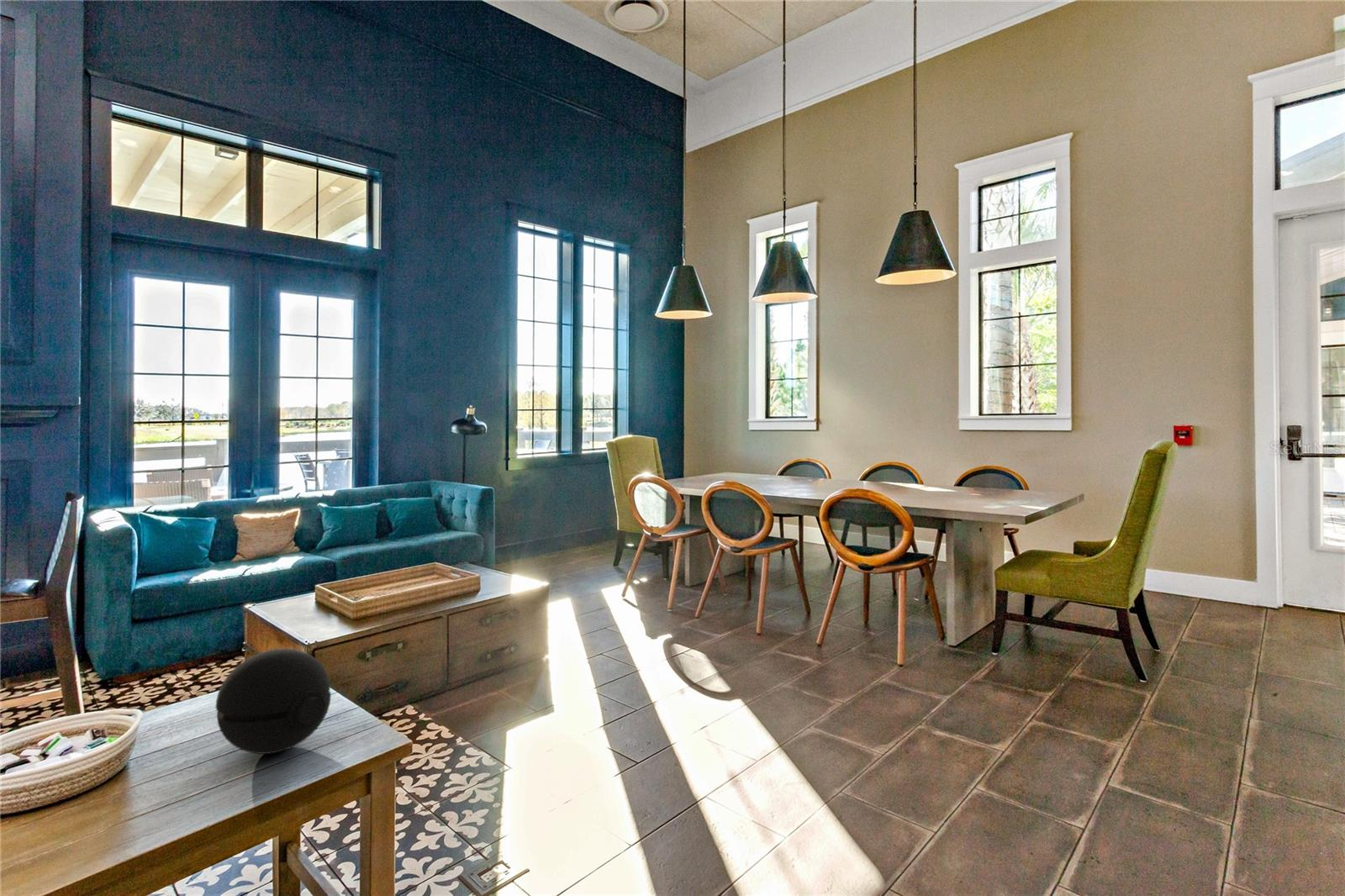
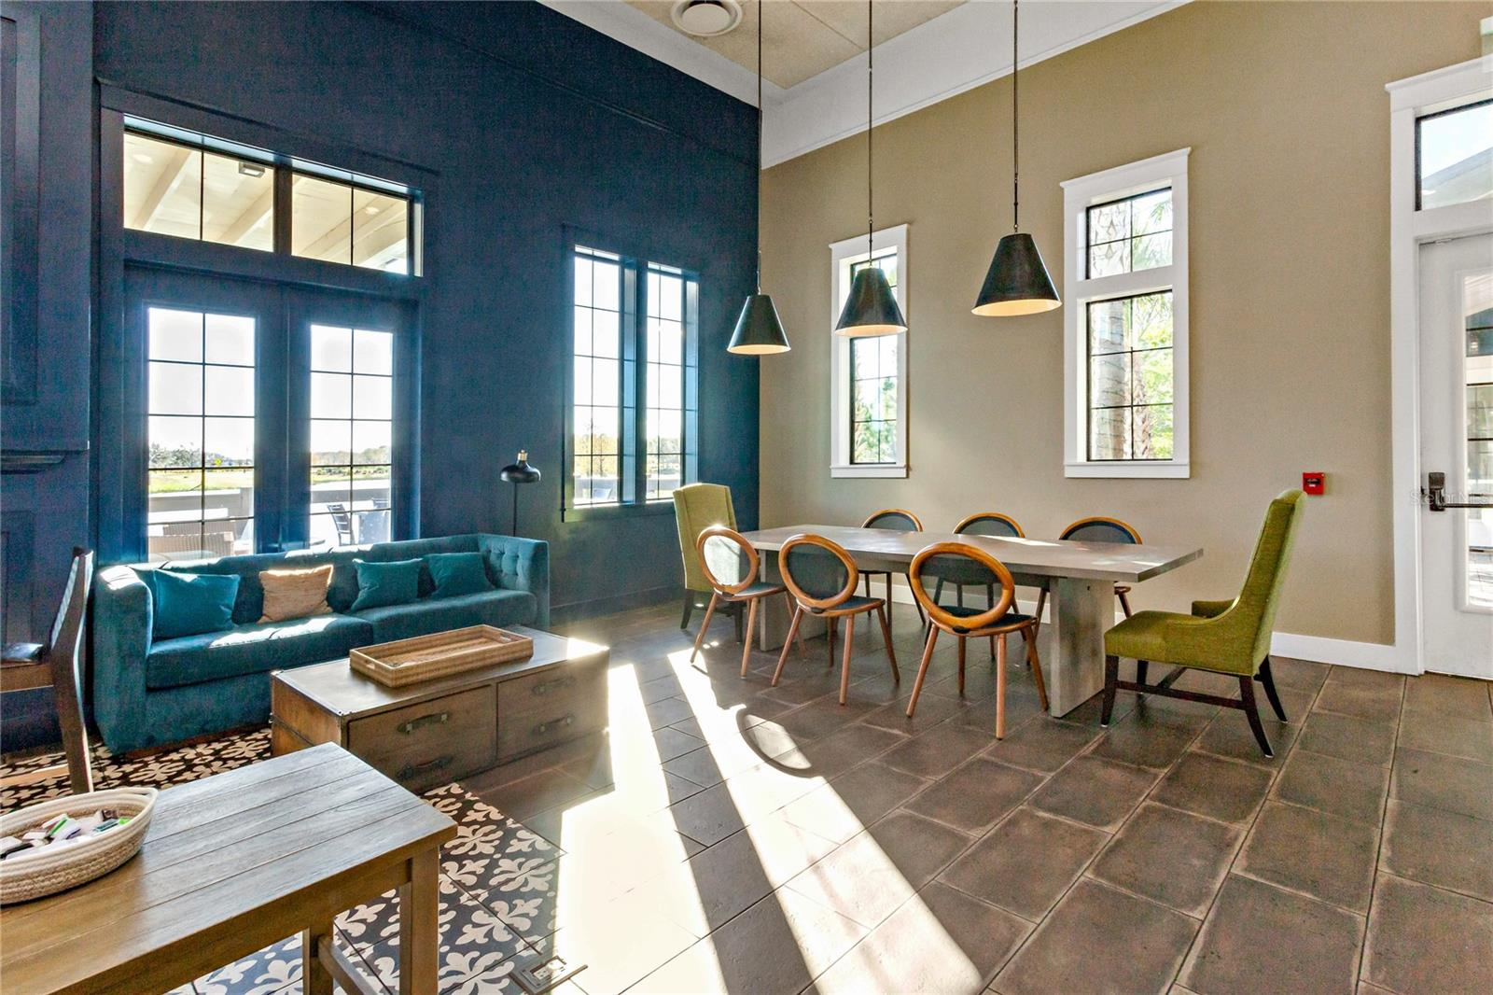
- decorative orb [215,648,332,755]
